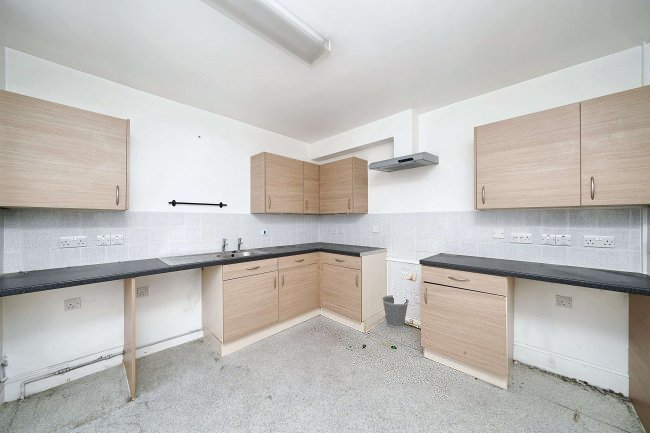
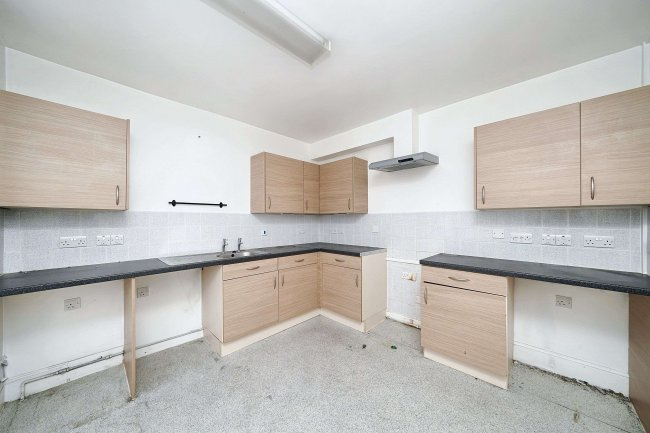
- wastebasket [381,294,410,329]
